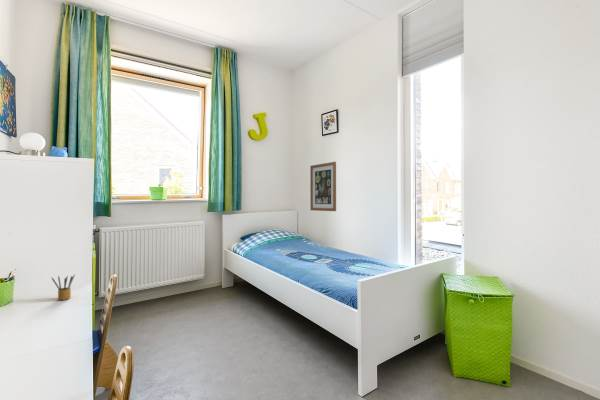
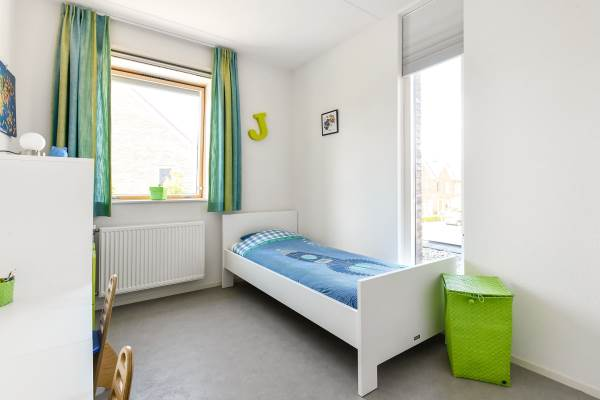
- wall art [309,161,337,212]
- pencil box [51,273,76,301]
